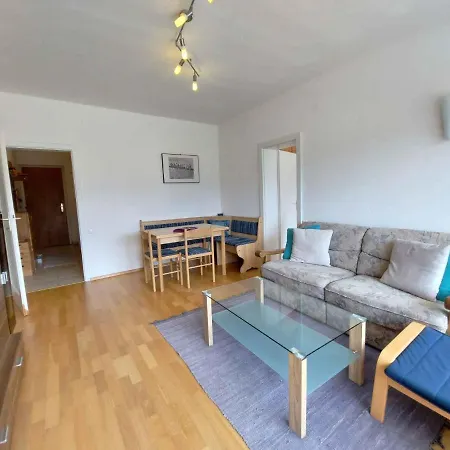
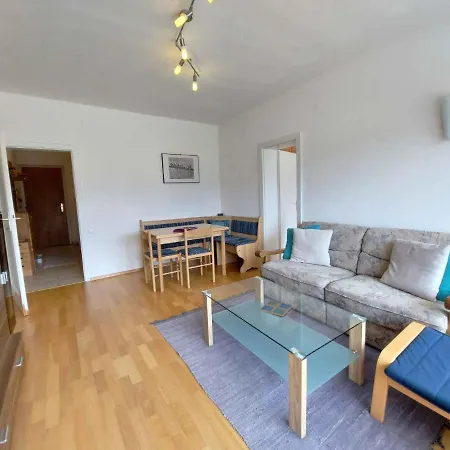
+ drink coaster [259,299,294,318]
